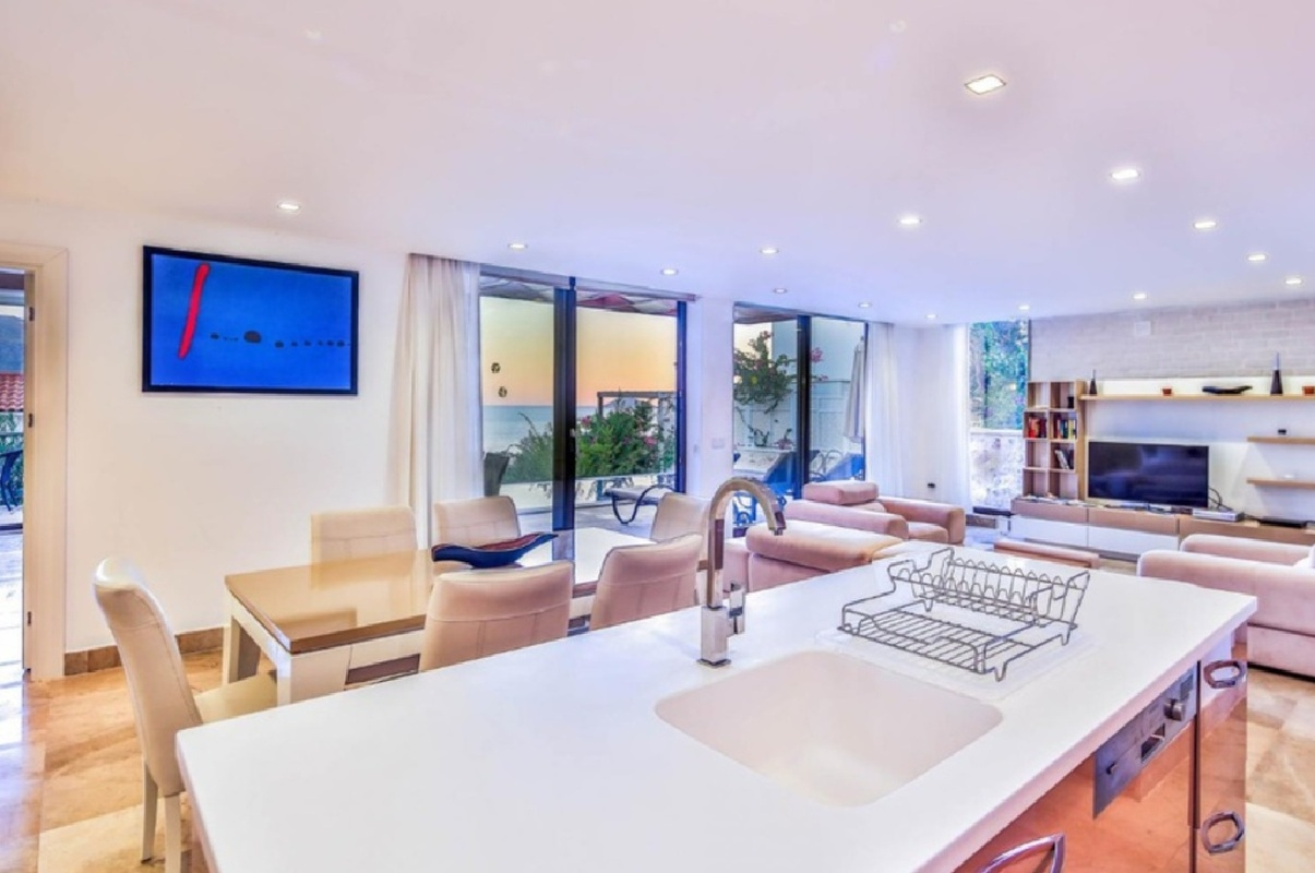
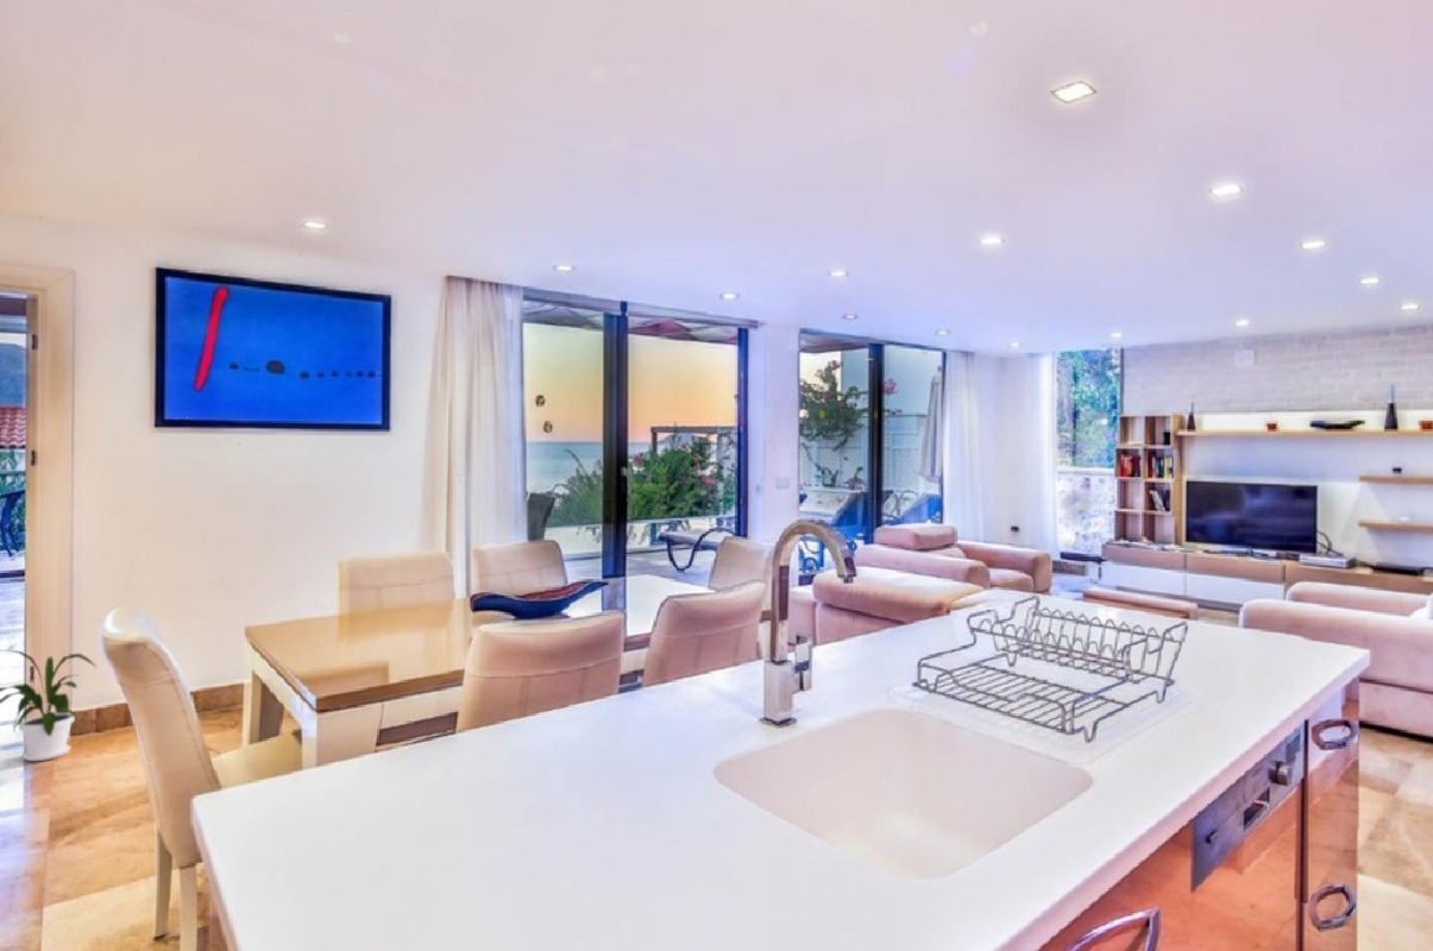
+ house plant [0,649,98,762]
